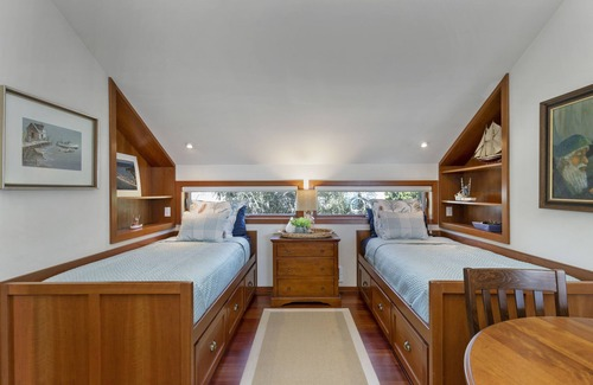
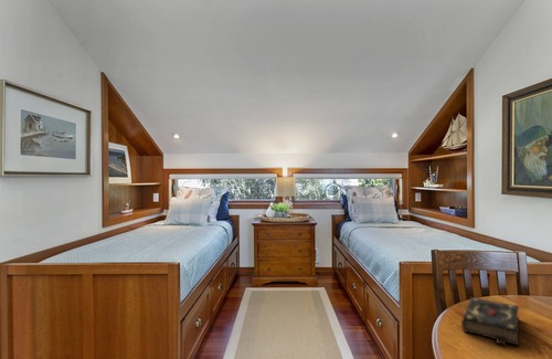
+ book [460,296,520,347]
